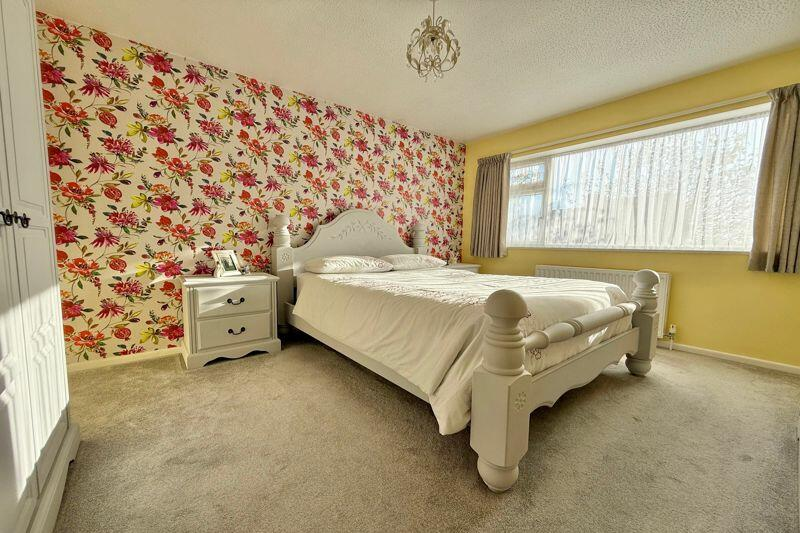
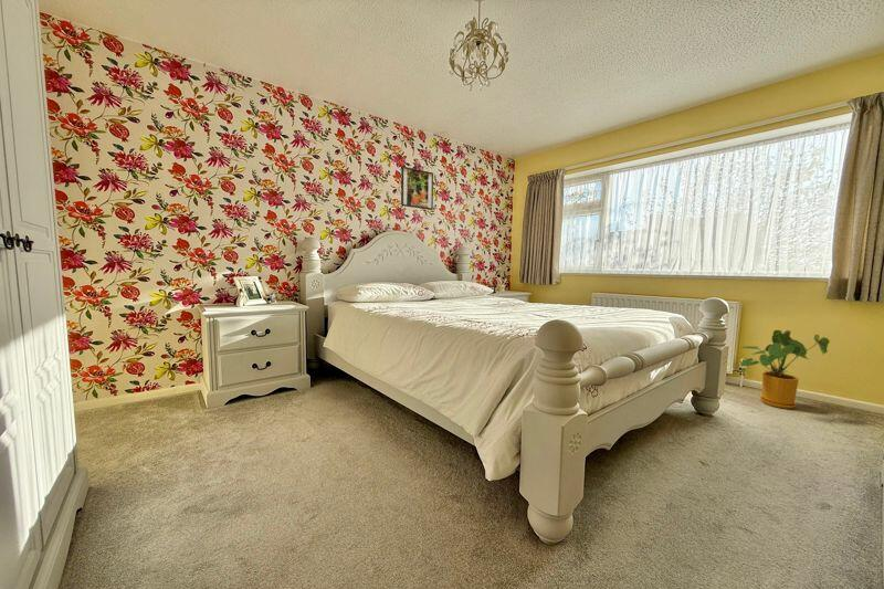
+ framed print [400,165,434,211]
+ house plant [738,329,831,410]
